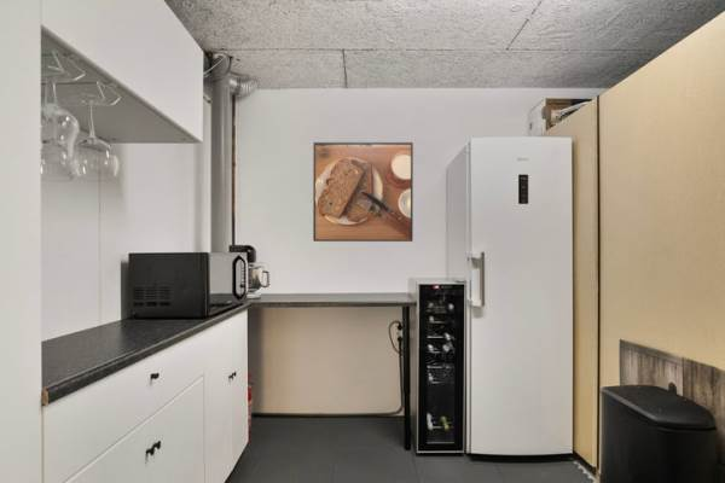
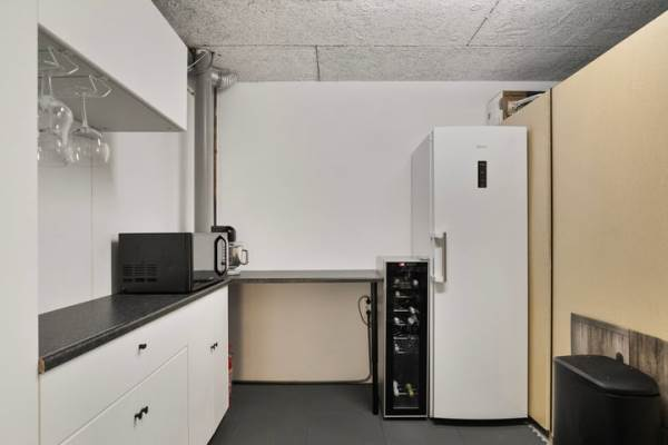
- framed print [312,141,414,243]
